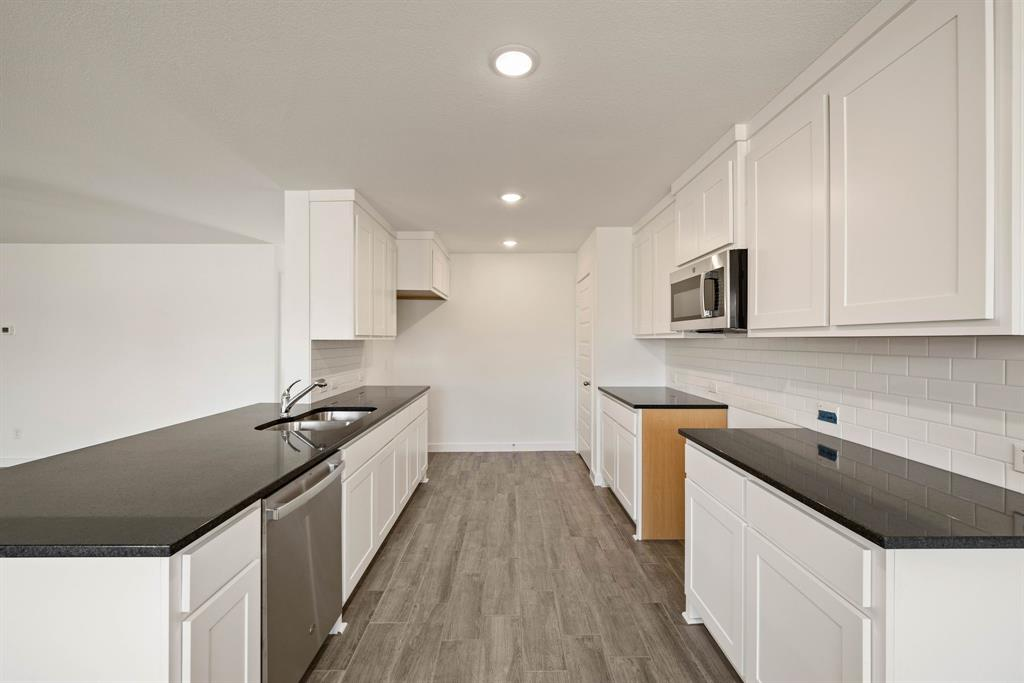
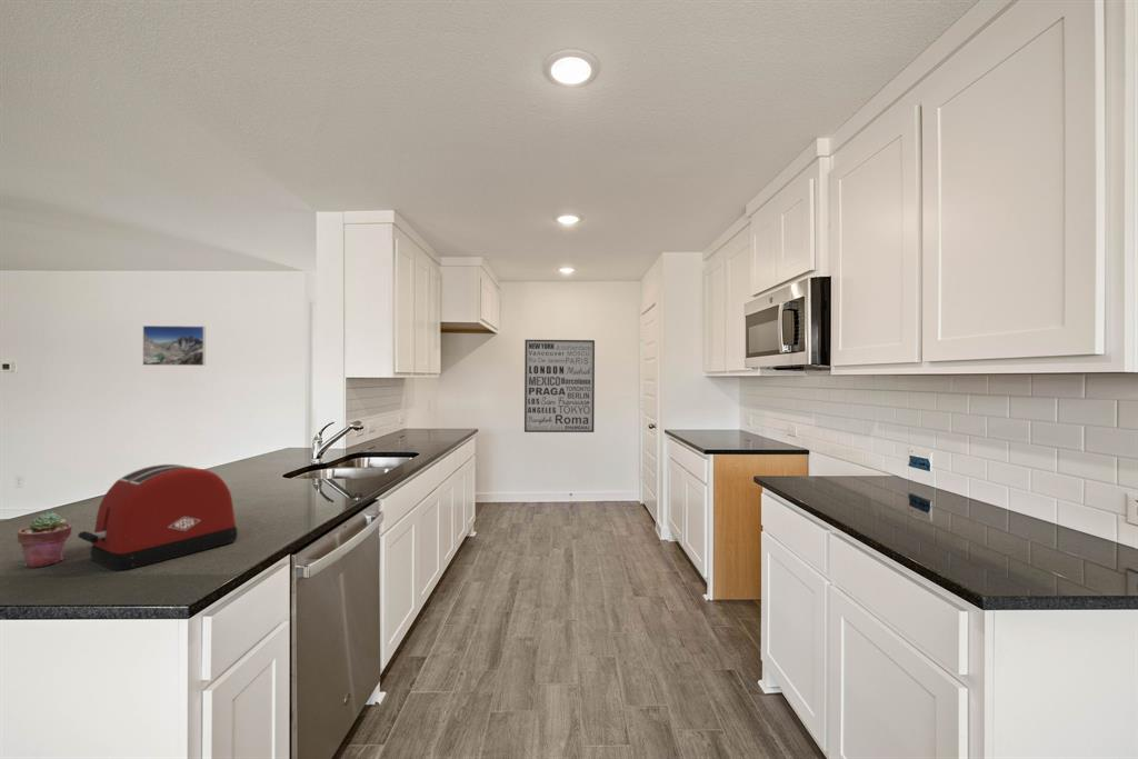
+ wall art [523,339,596,433]
+ potted succulent [17,511,73,569]
+ toaster [77,463,239,571]
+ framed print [142,324,207,367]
